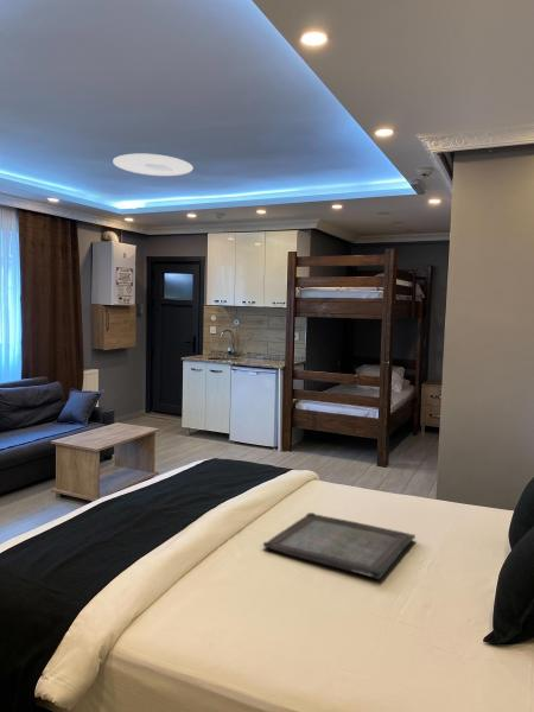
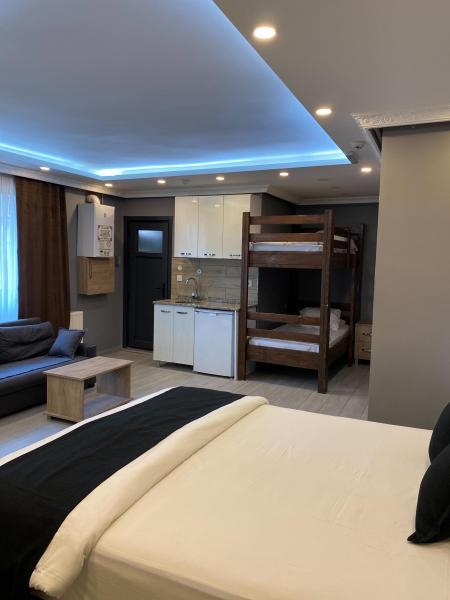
- serving tray [262,511,417,580]
- ceiling light [112,153,195,177]
